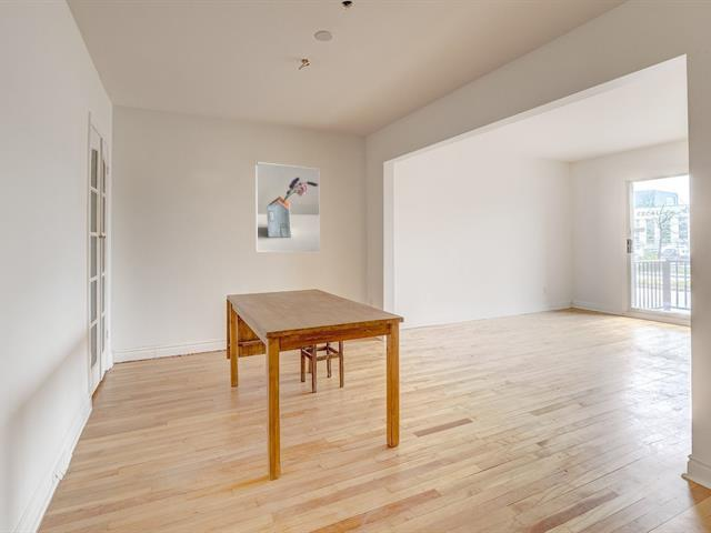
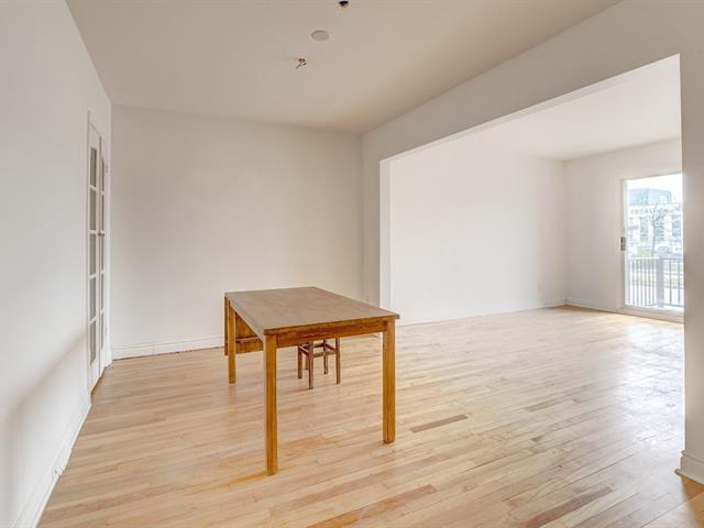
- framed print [254,161,321,253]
